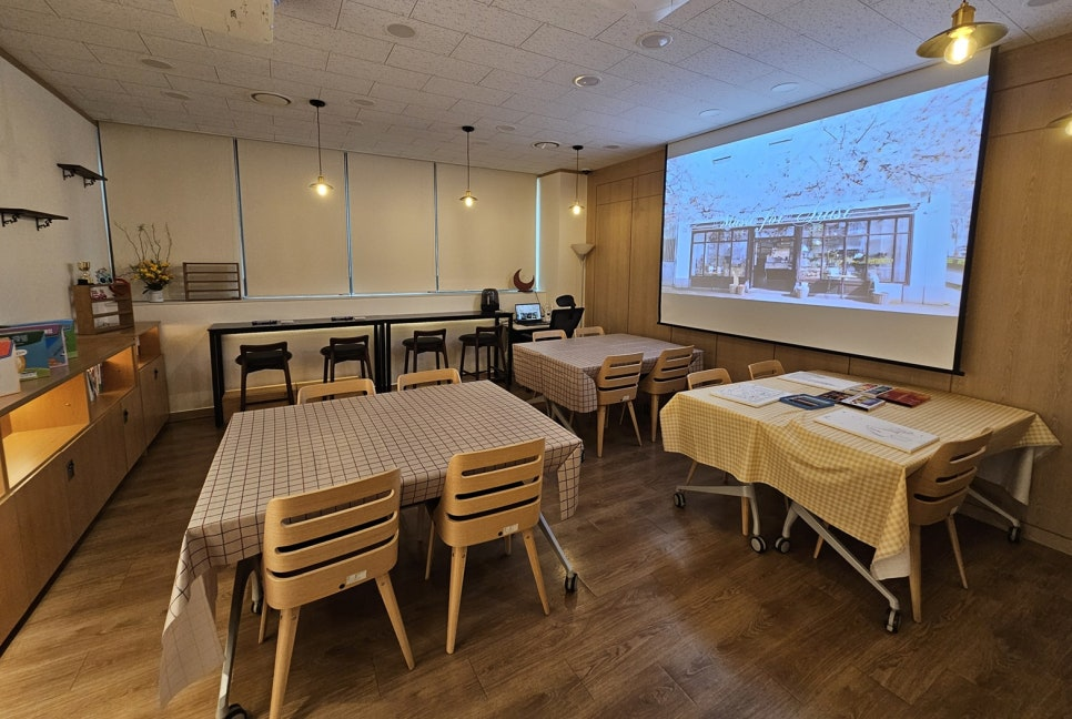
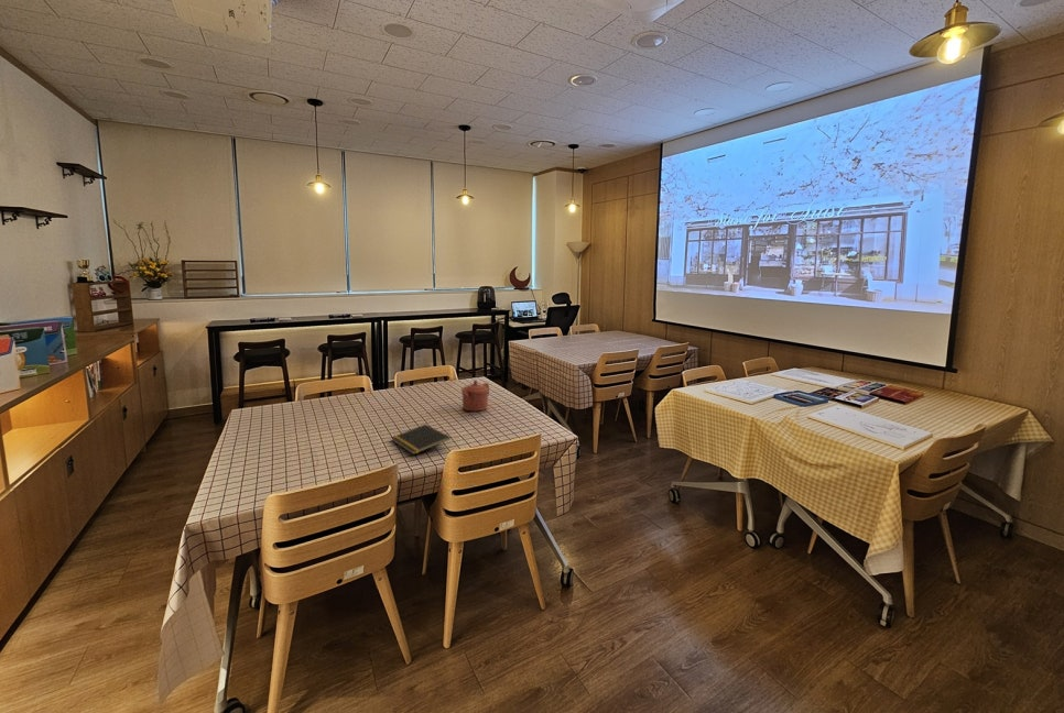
+ notepad [390,424,452,456]
+ teapot [460,379,490,412]
